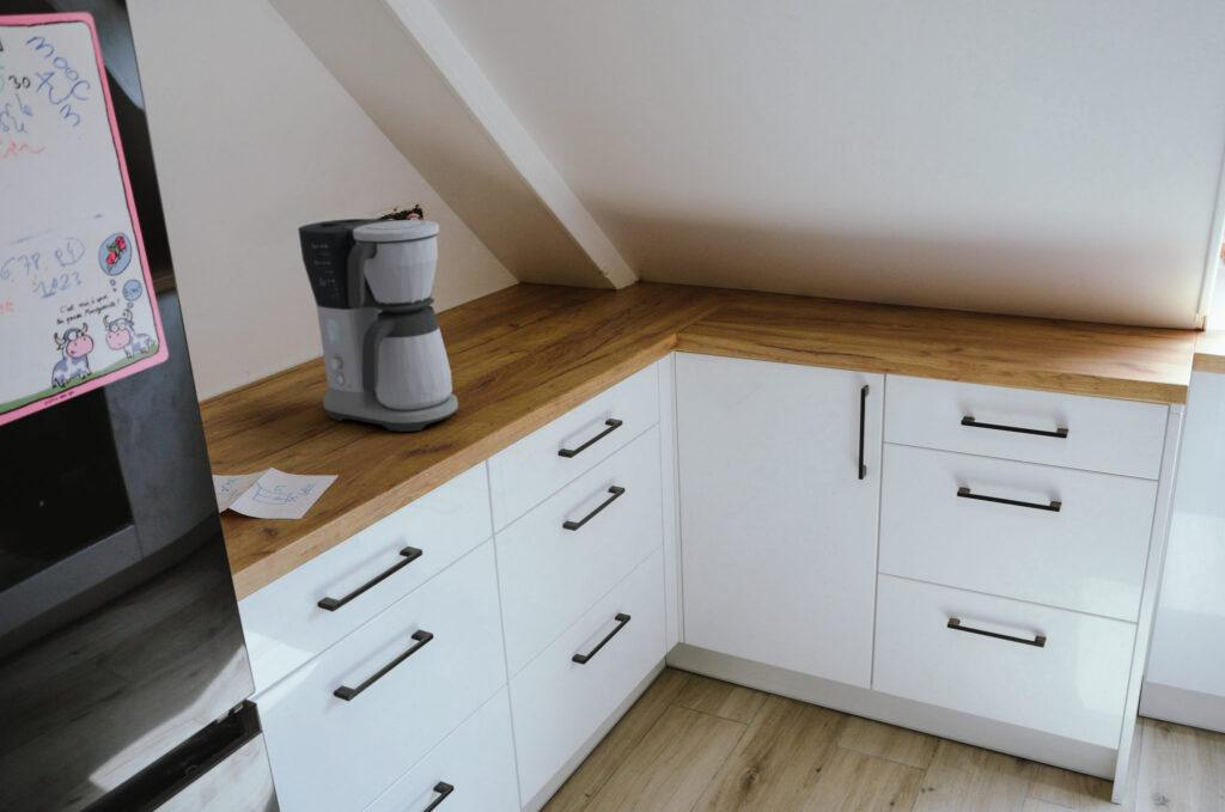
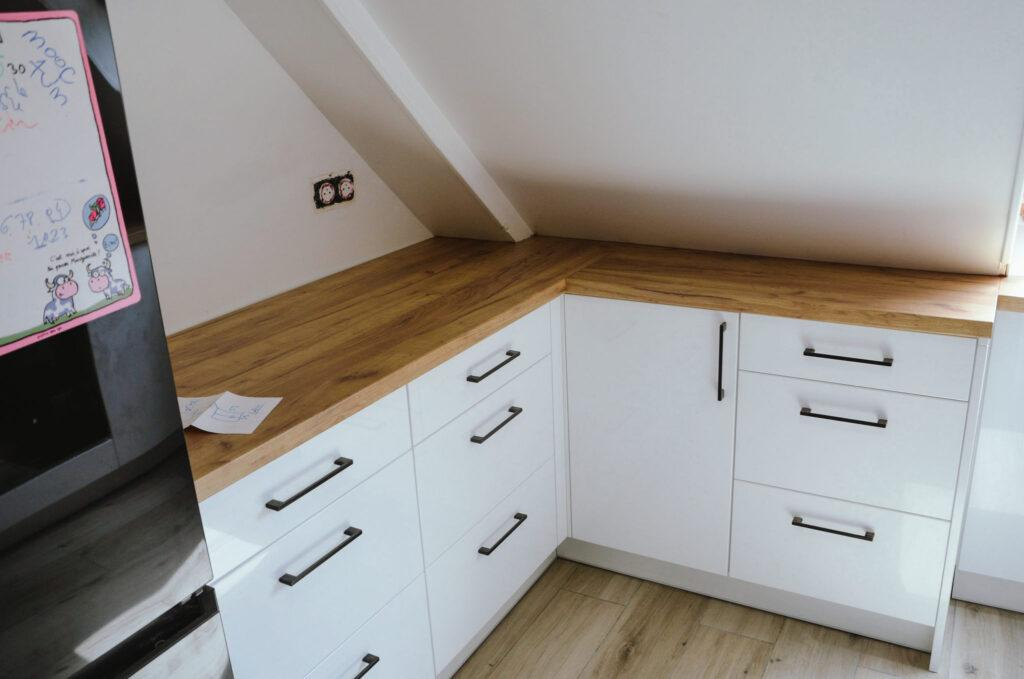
- coffee maker [297,218,459,433]
